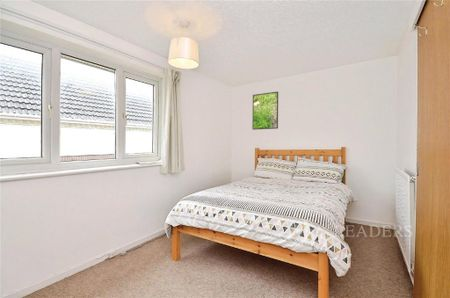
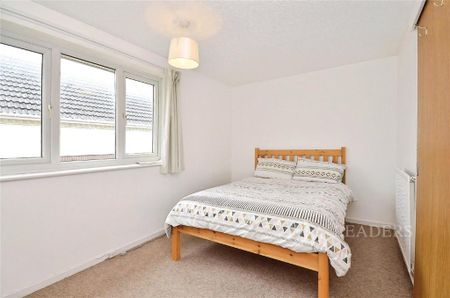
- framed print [251,91,279,131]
